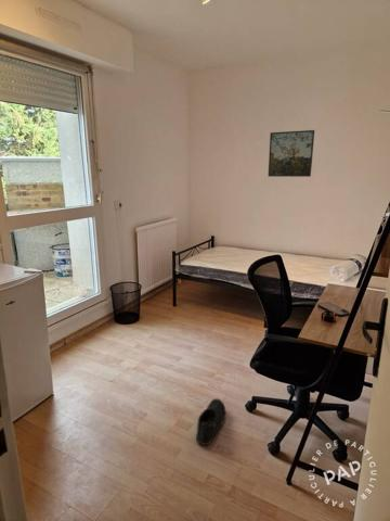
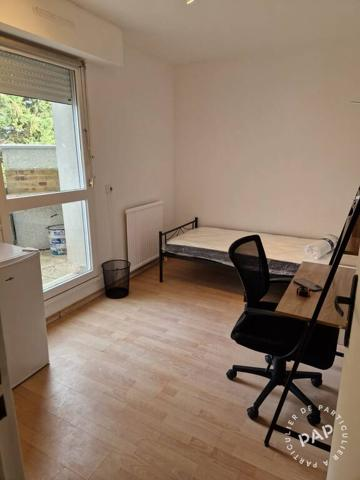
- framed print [268,129,315,178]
- shoe [195,397,226,446]
